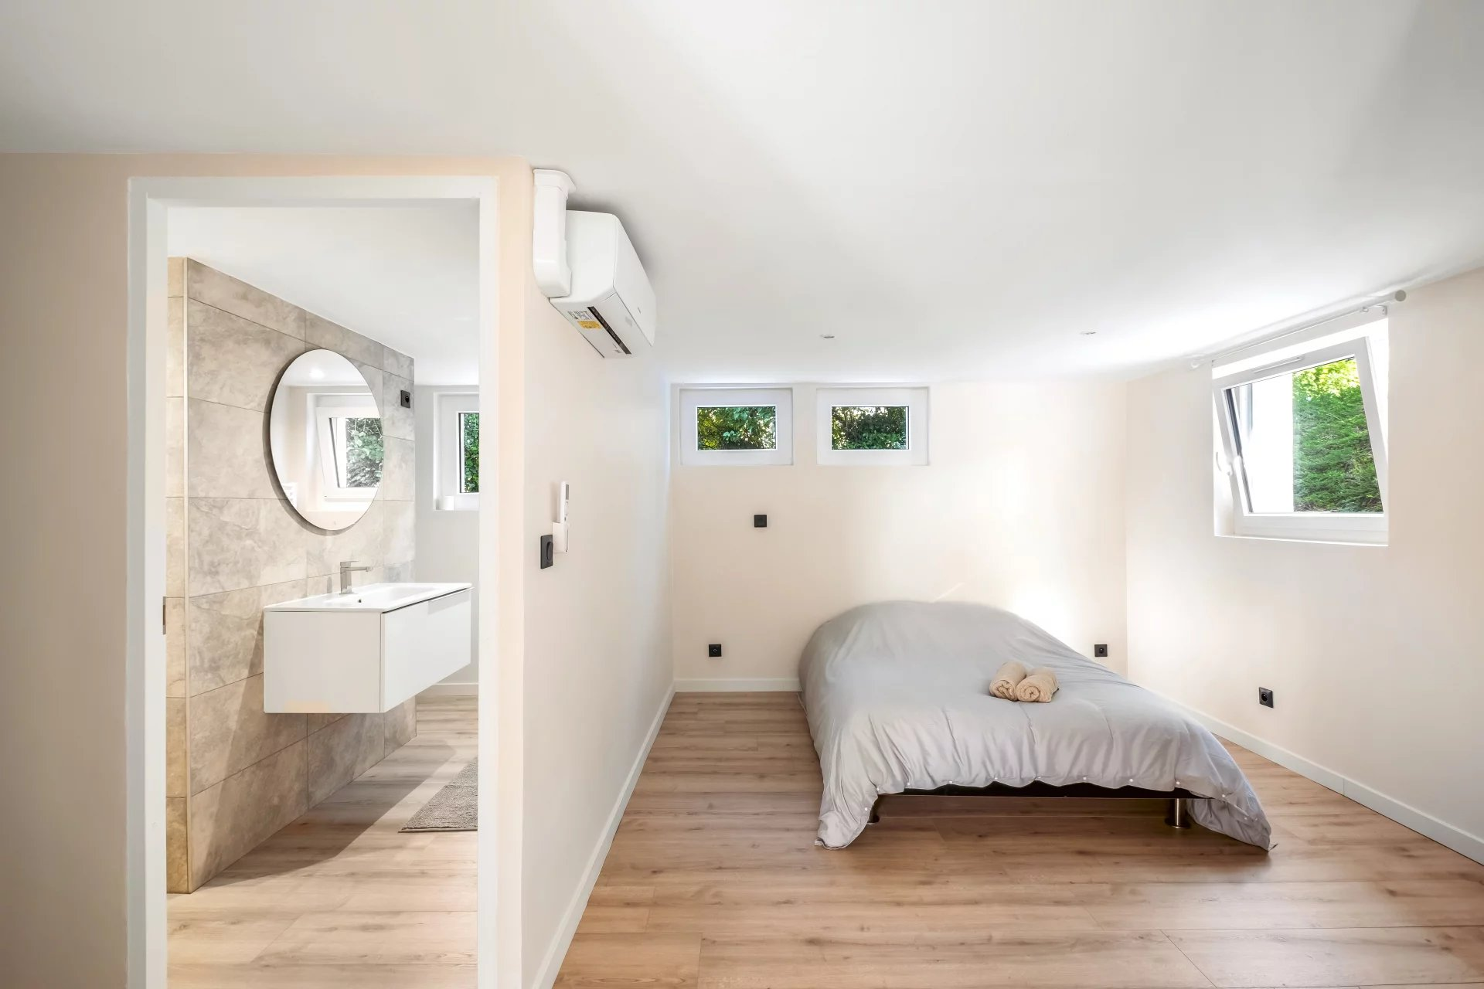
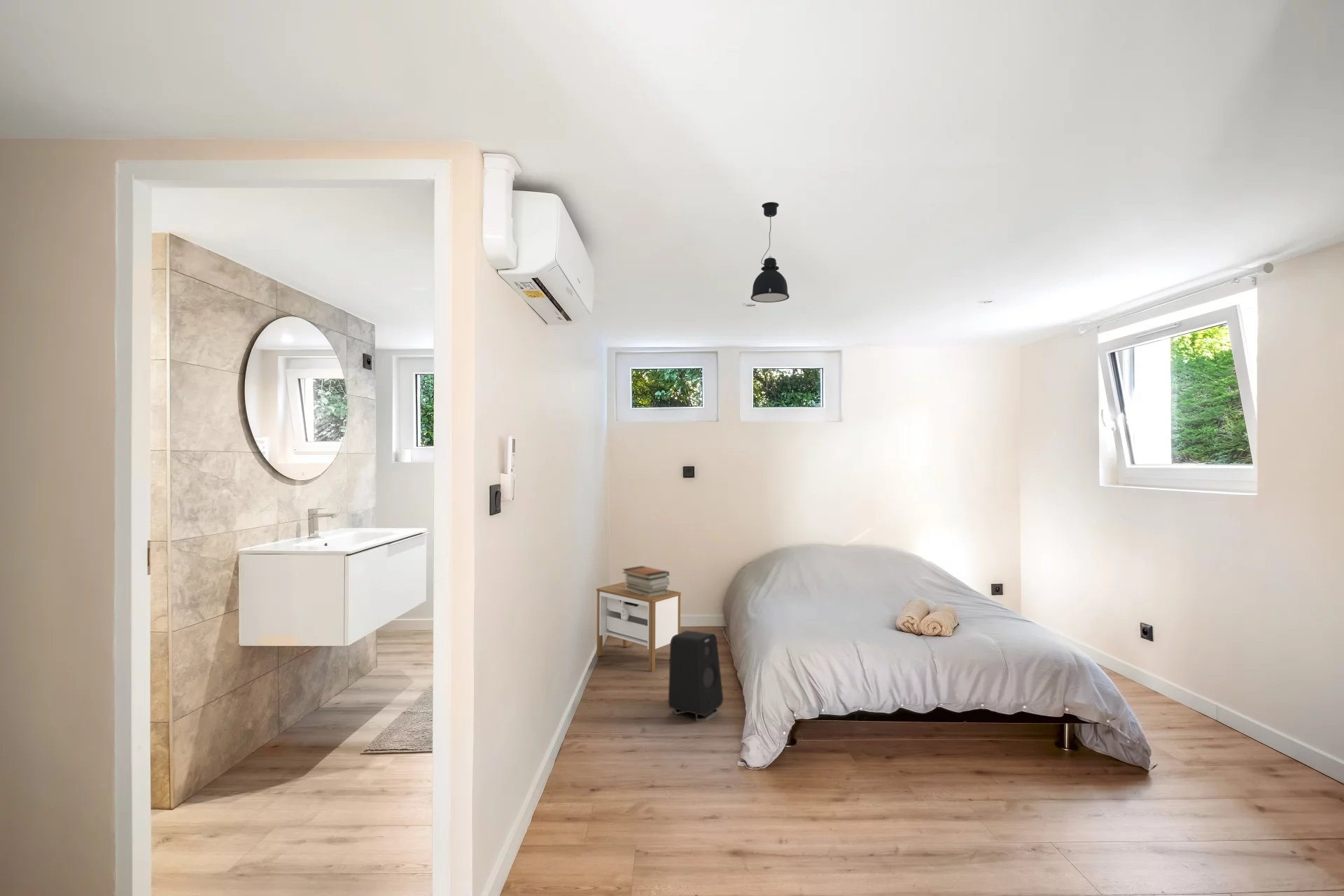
+ speaker [668,630,724,722]
+ book stack [622,565,670,597]
+ pendant light [750,202,790,303]
+ nightstand [596,581,682,673]
